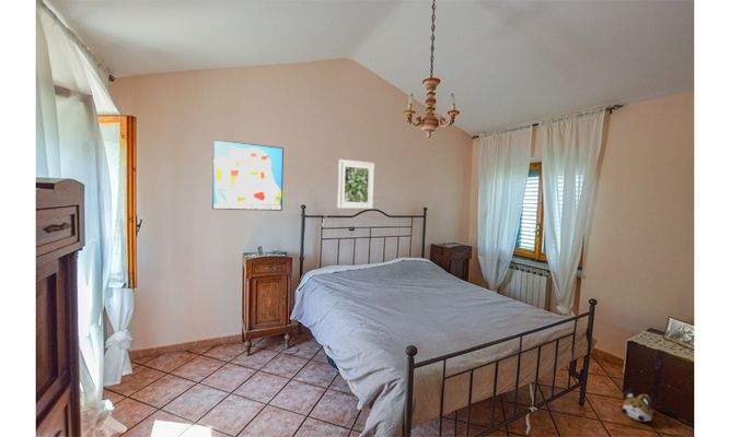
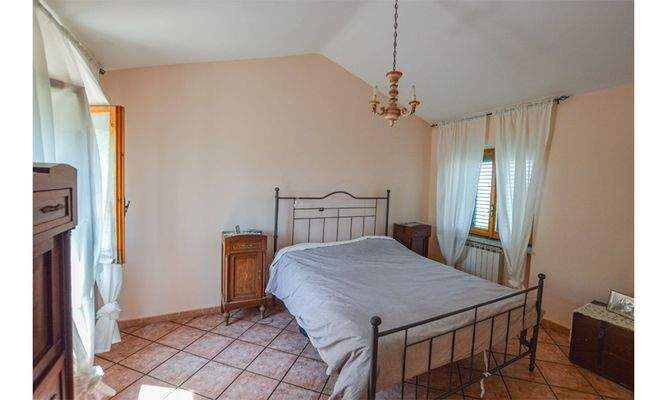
- wall art [211,139,285,212]
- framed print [336,158,375,210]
- plush toy [621,390,653,423]
